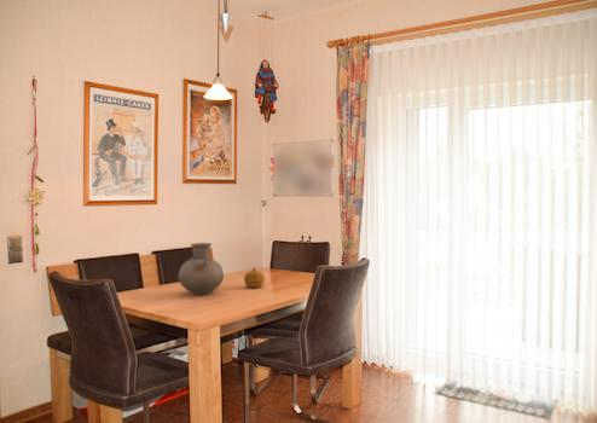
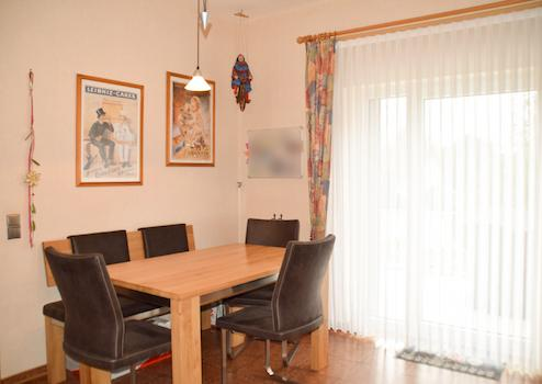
- fruit [243,266,266,289]
- vase [178,242,225,296]
